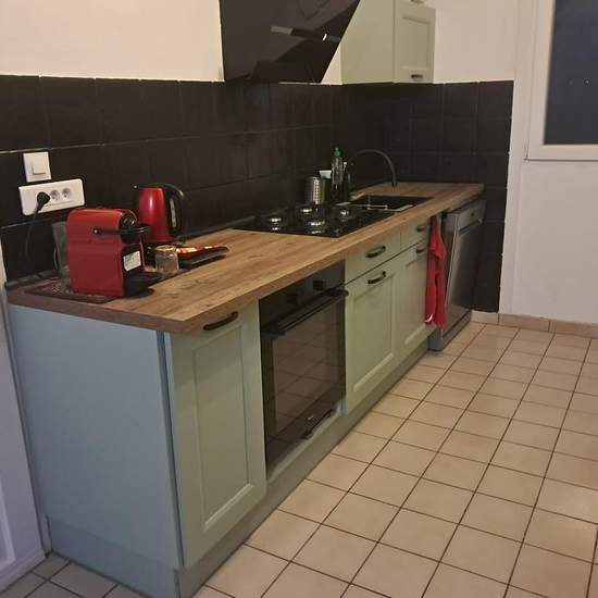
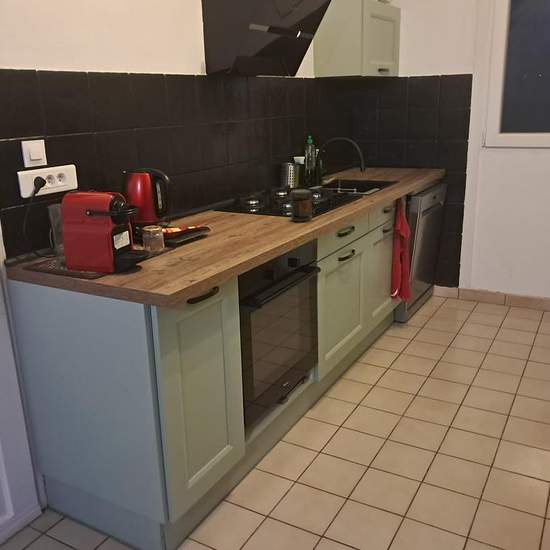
+ jar [290,189,313,223]
